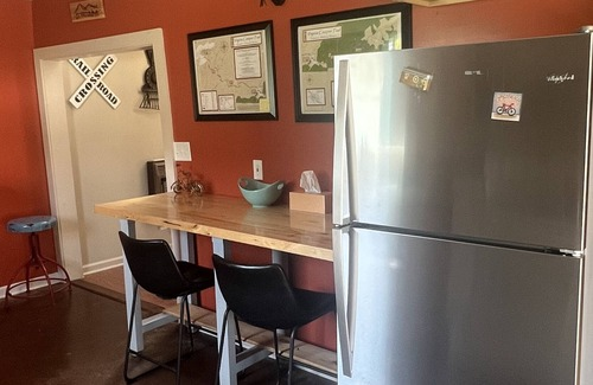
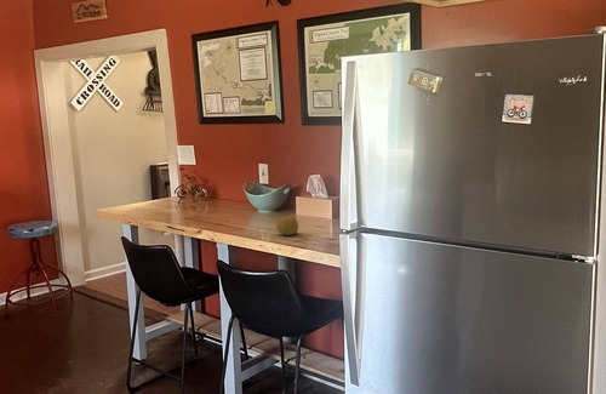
+ fruit [275,215,299,236]
